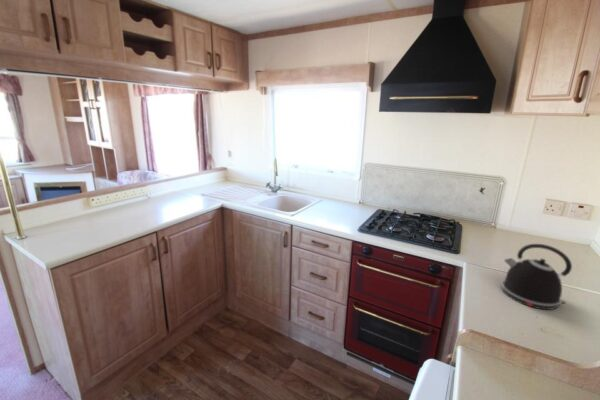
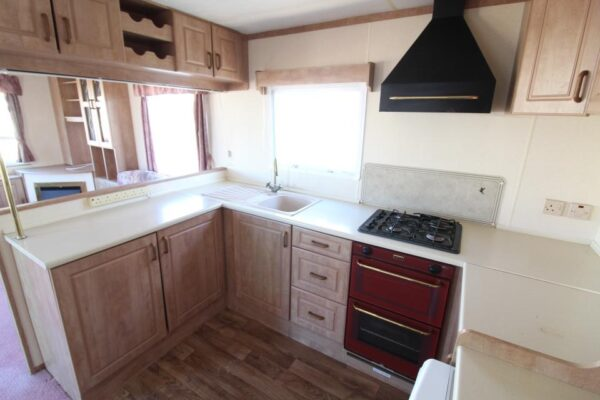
- kettle [501,243,573,311]
